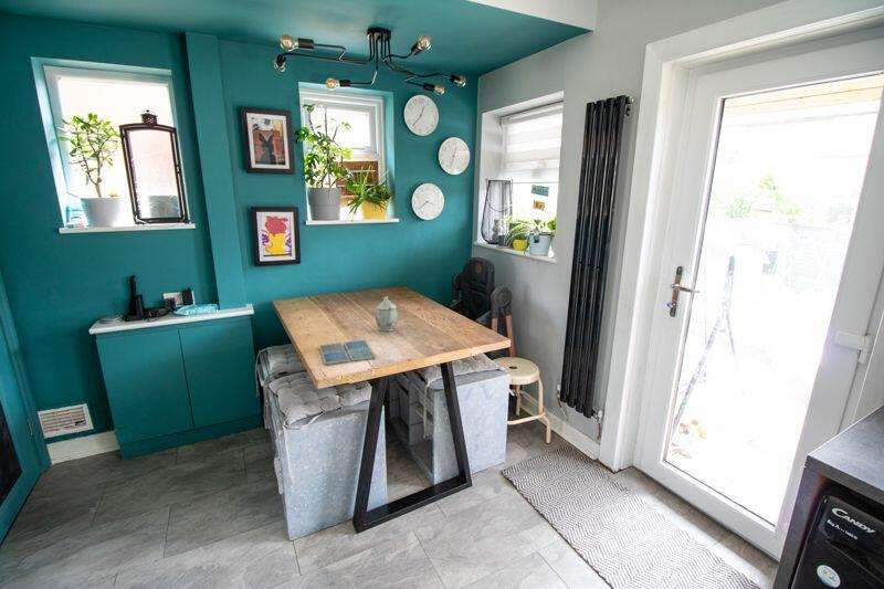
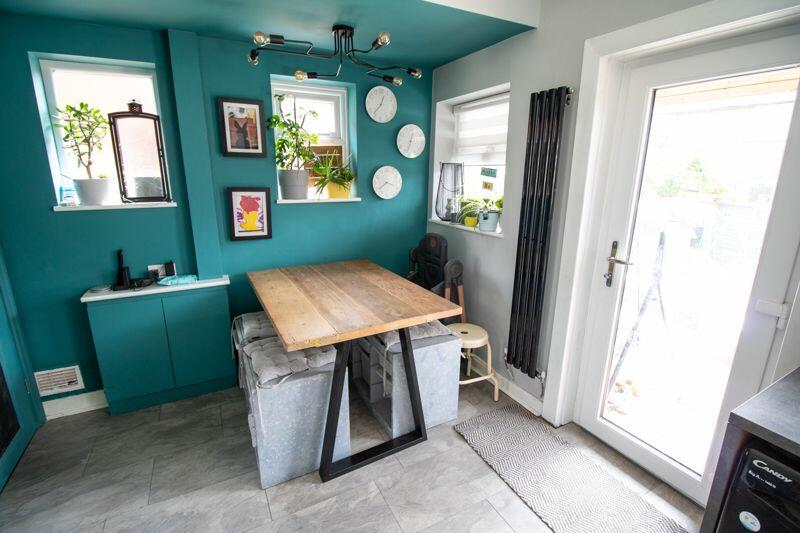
- drink coaster [318,339,377,366]
- teapot [375,295,399,333]
